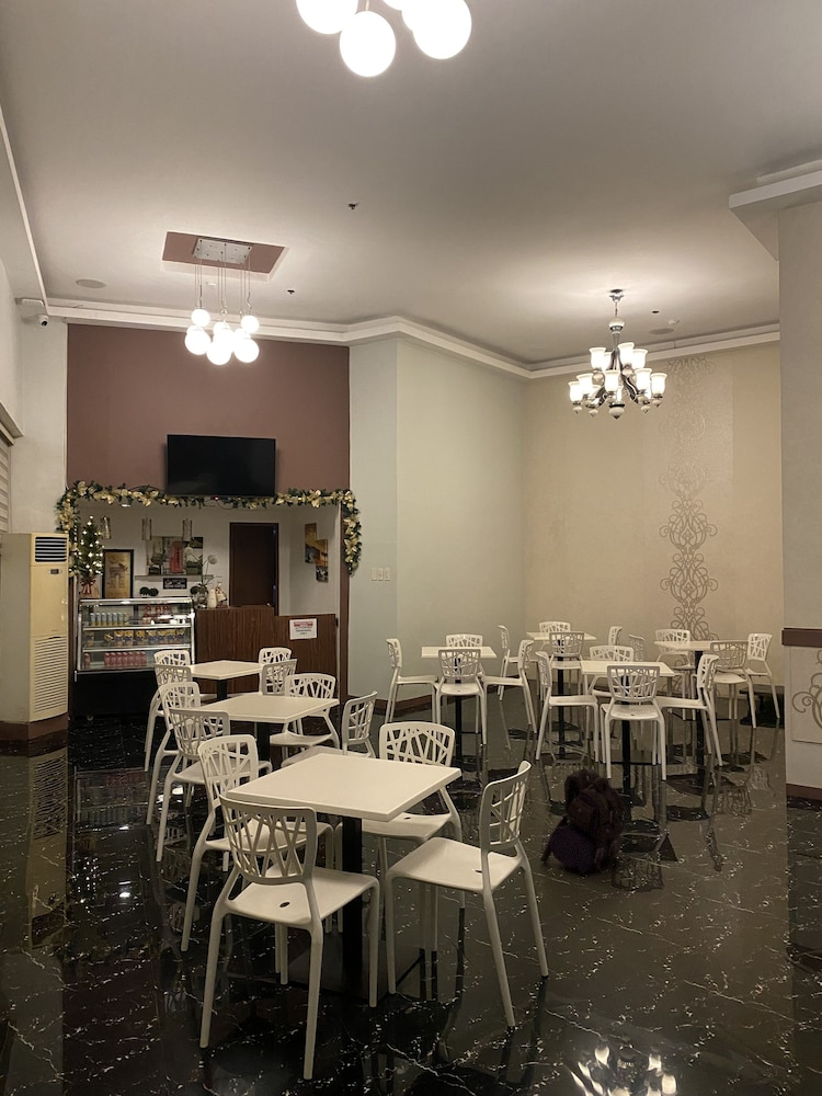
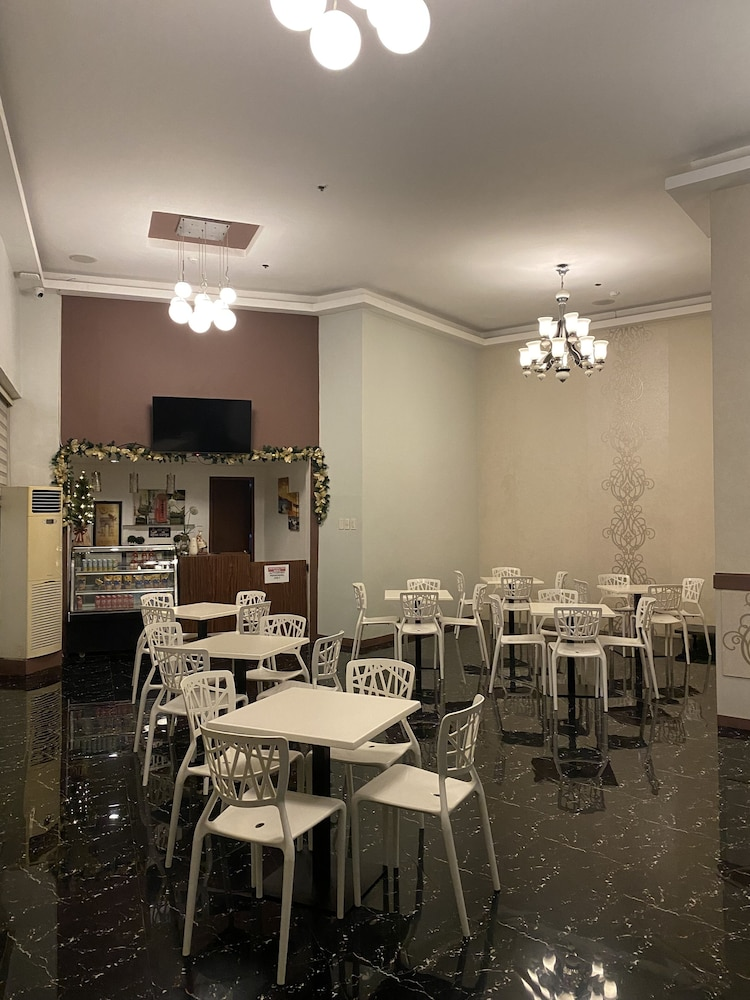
- backpack [539,767,626,875]
